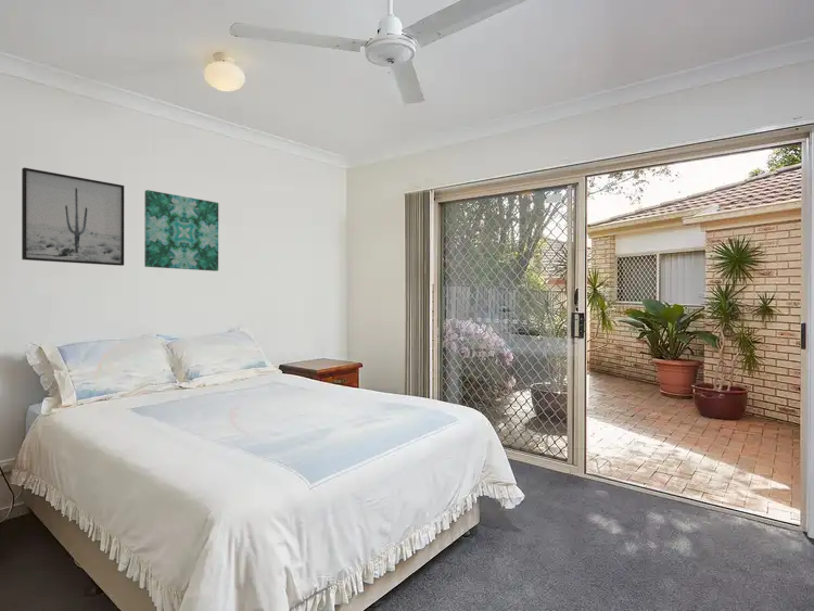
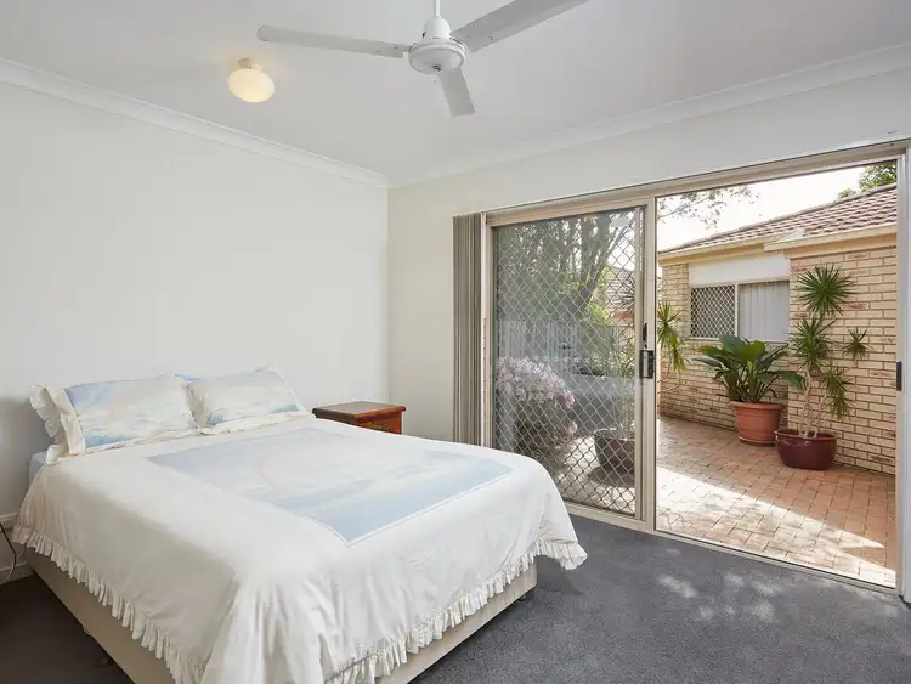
- wall art [21,166,125,267]
- wall art [143,189,219,272]
